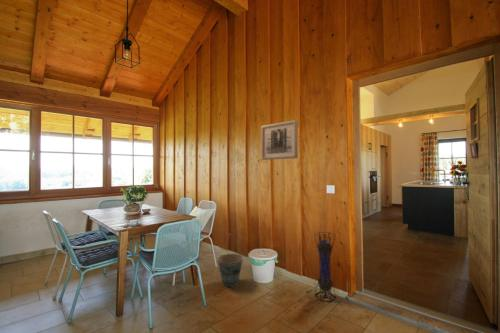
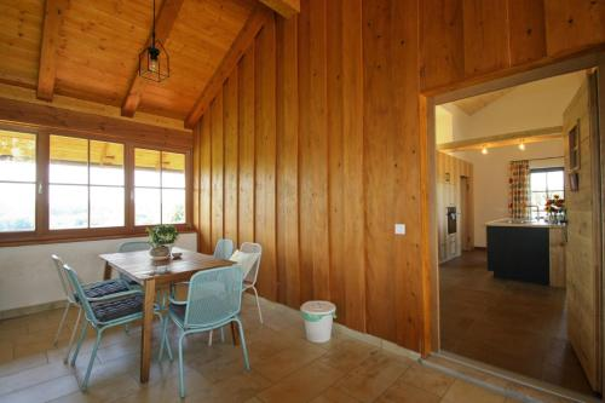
- wall art [260,119,299,161]
- bucket [216,253,245,287]
- lantern [313,231,337,303]
